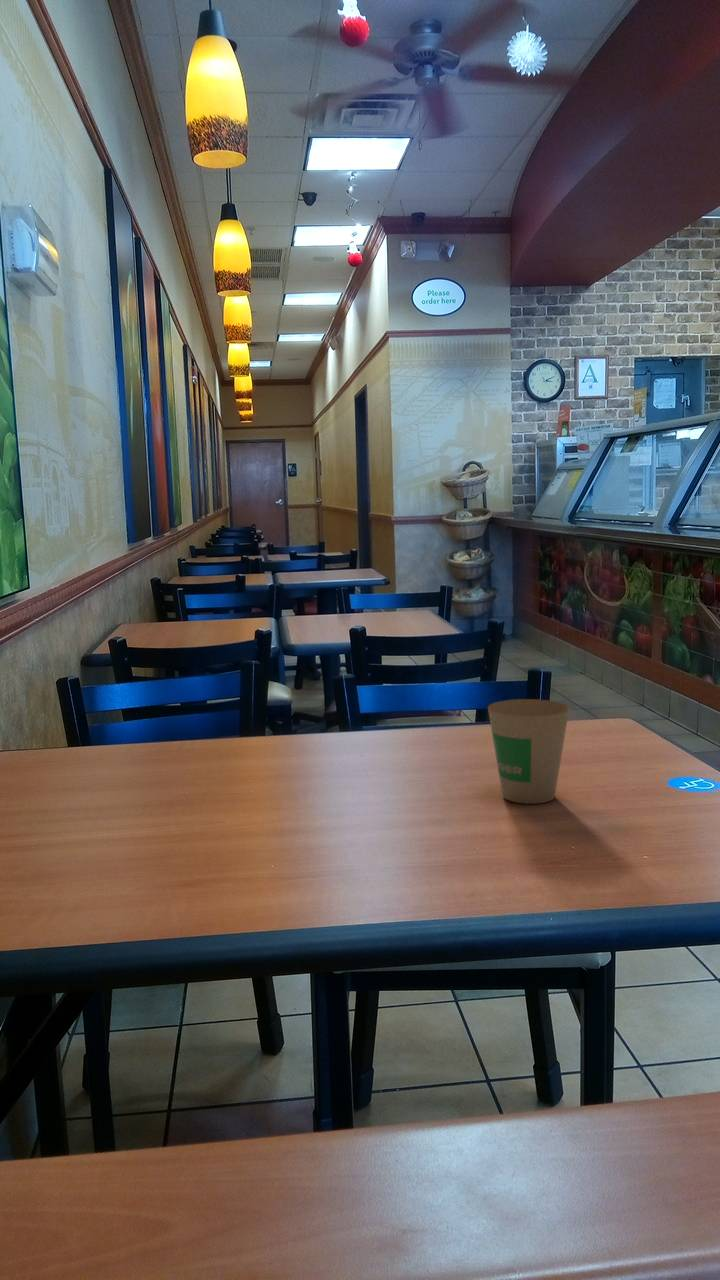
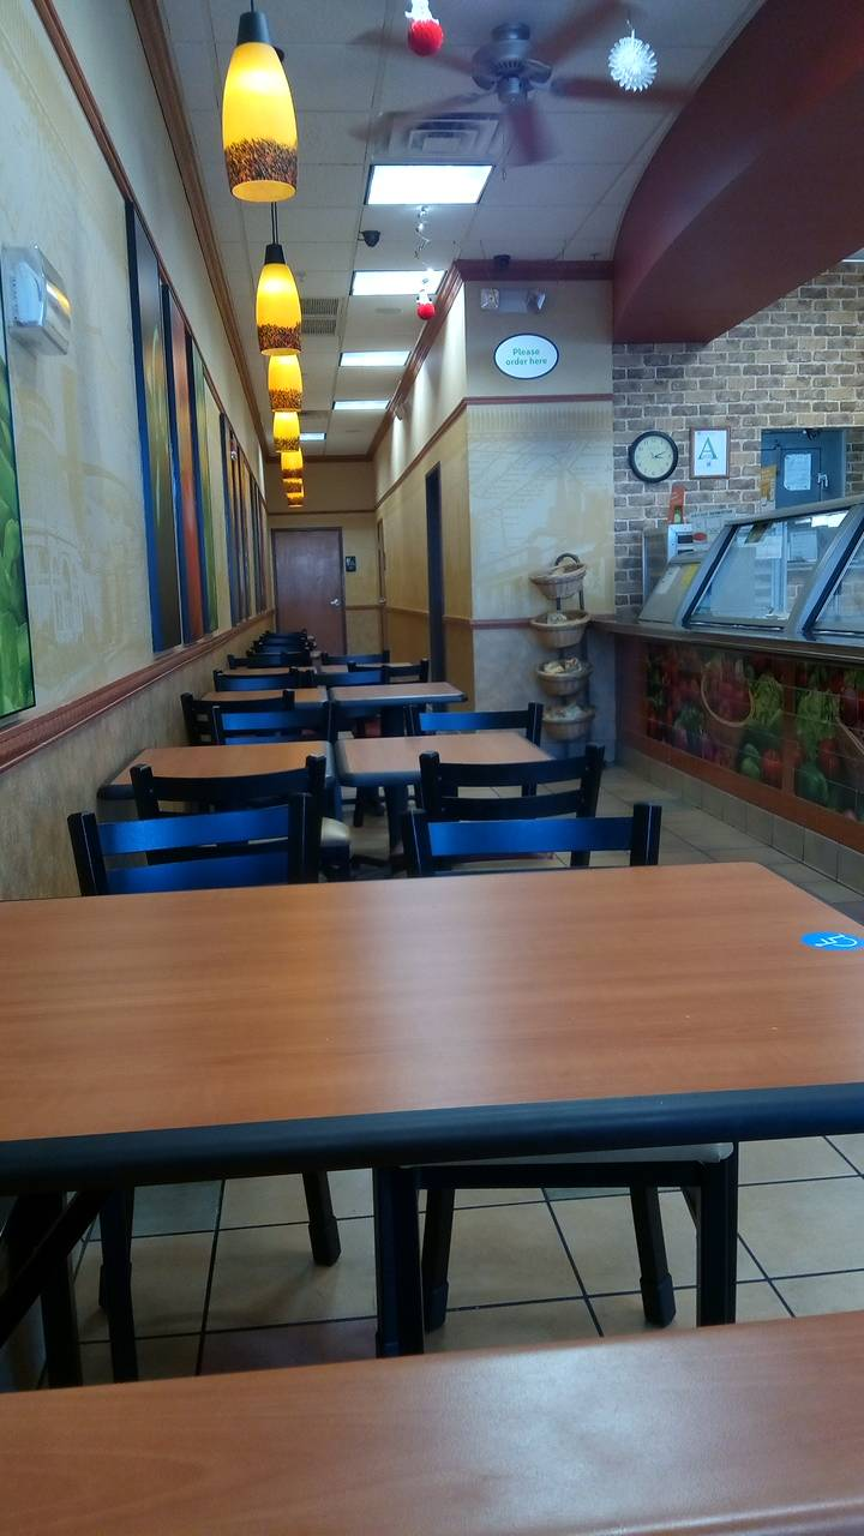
- paper cup [487,698,570,805]
